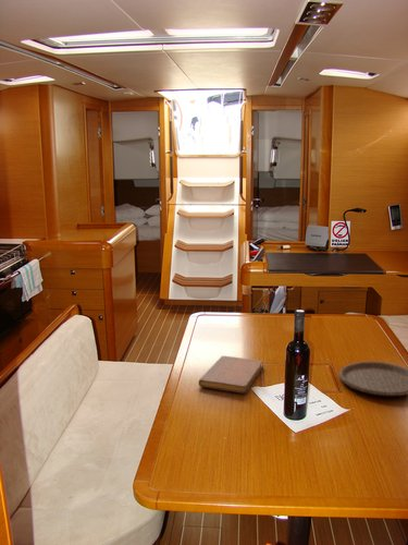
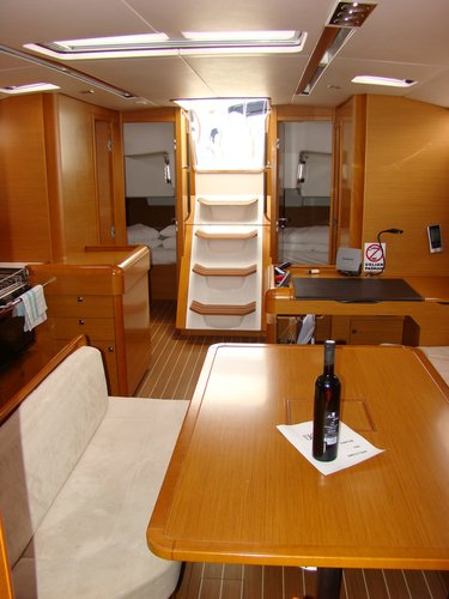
- plate [338,360,408,397]
- notebook [197,355,264,395]
